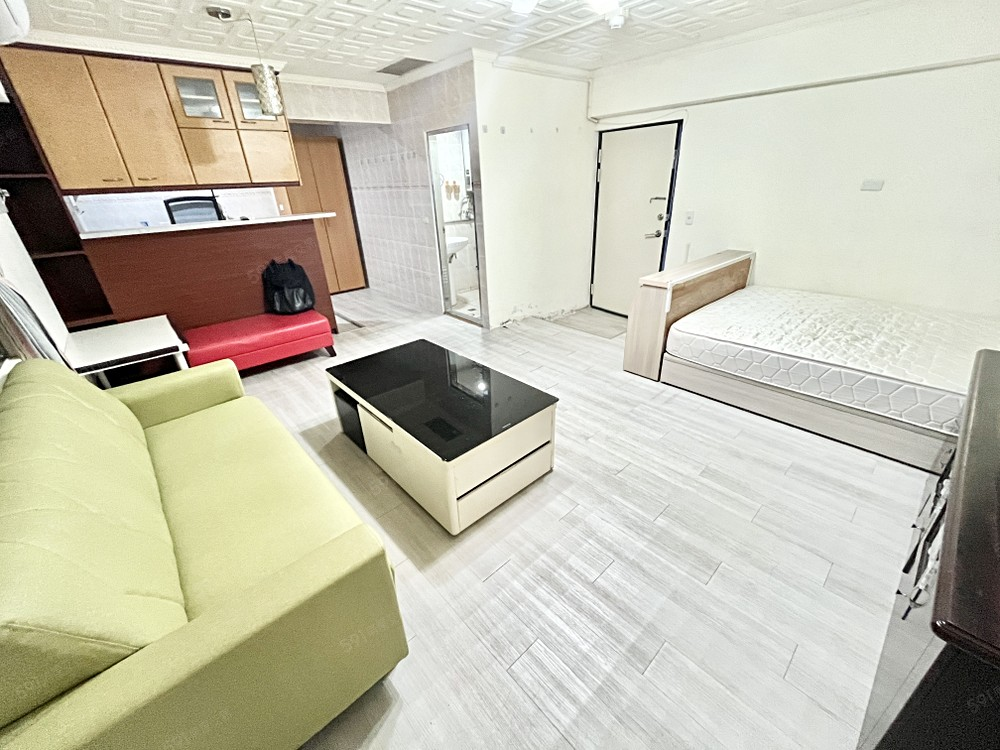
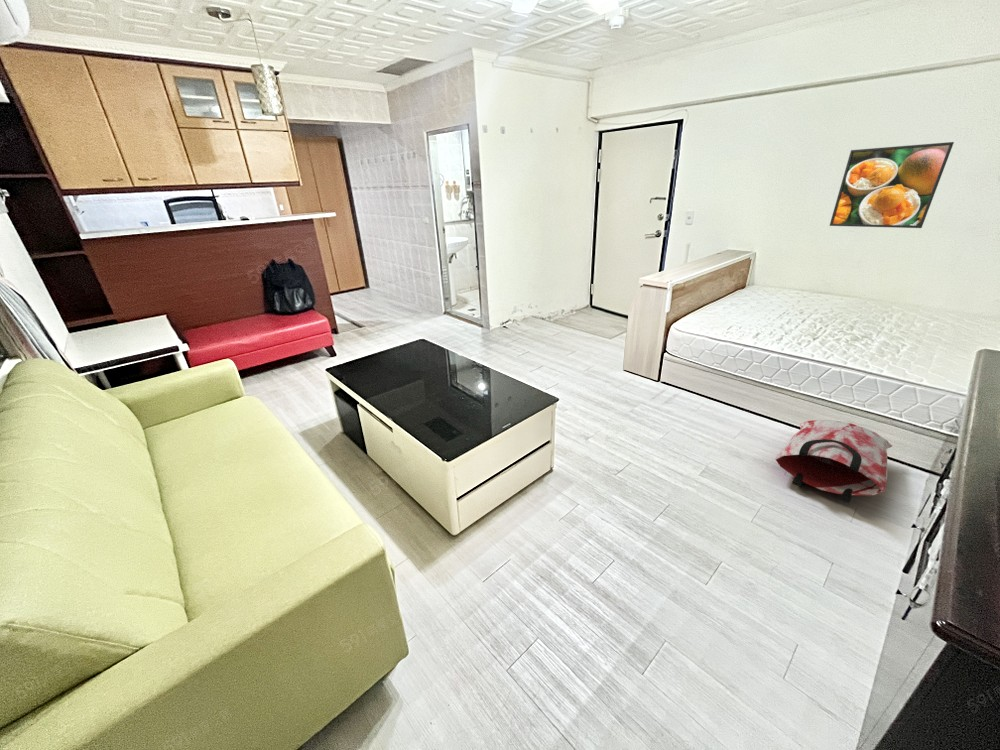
+ bag [774,419,893,504]
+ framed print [829,141,955,229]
